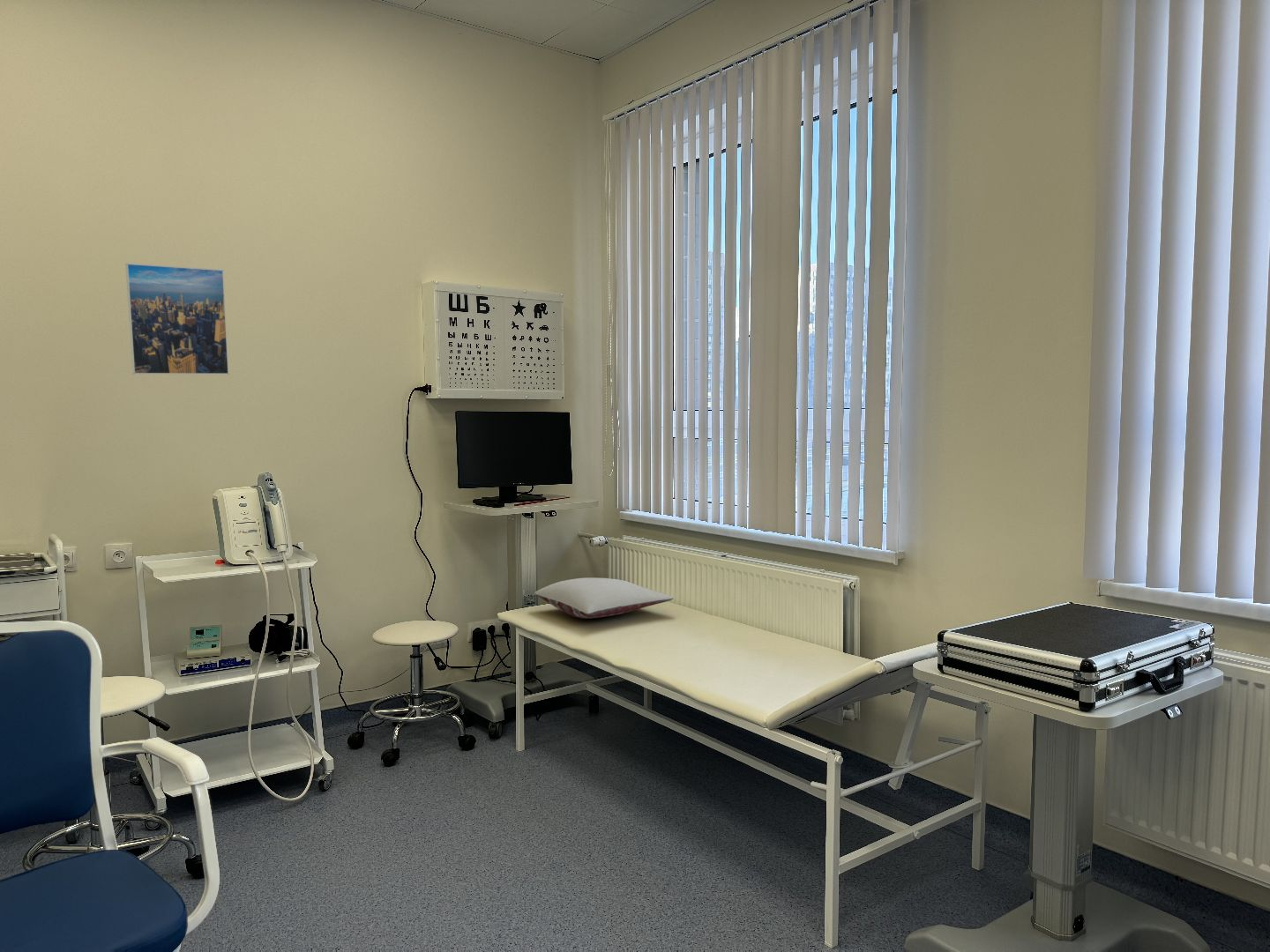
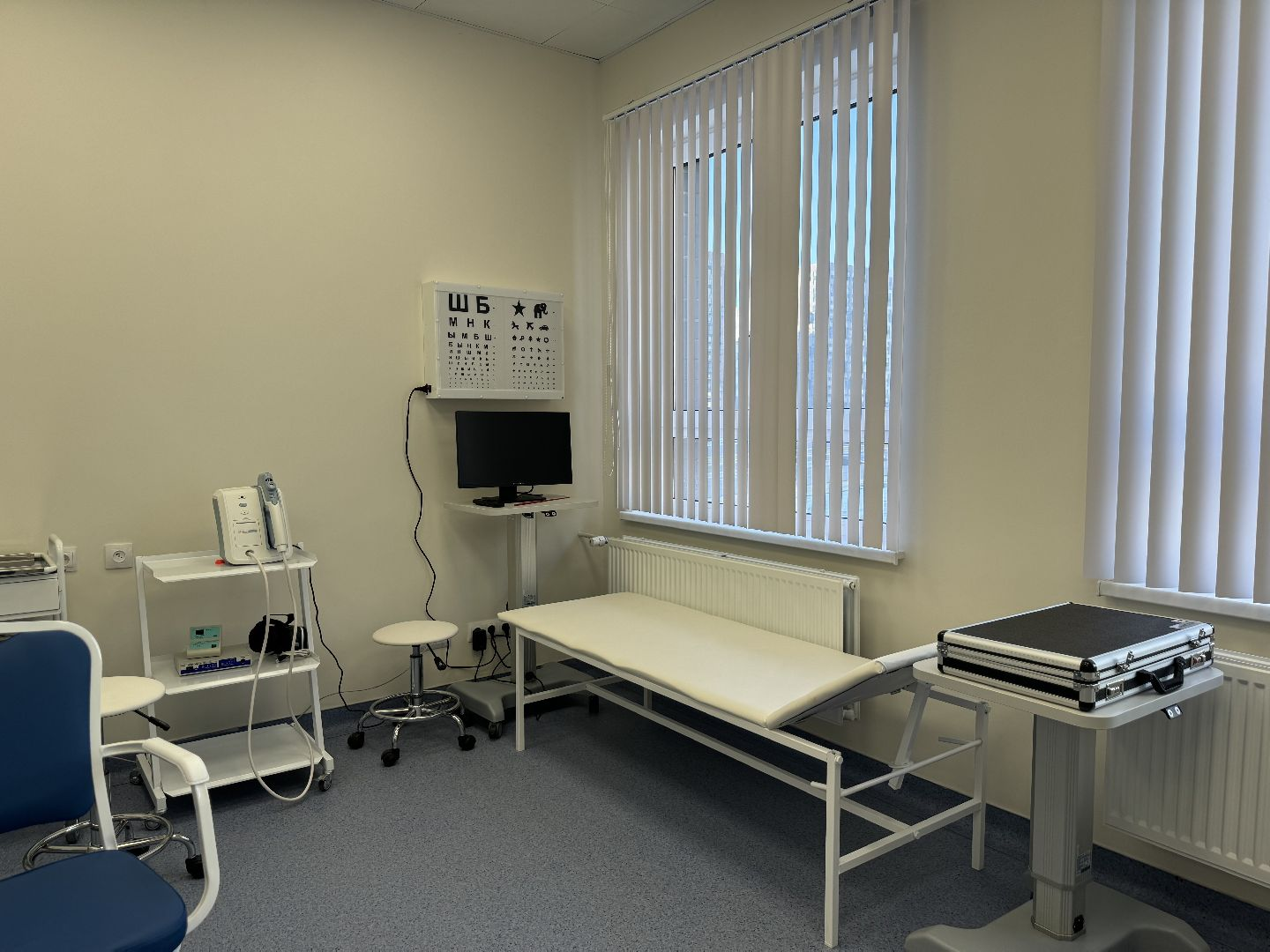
- pillow [534,576,674,620]
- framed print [124,263,230,376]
